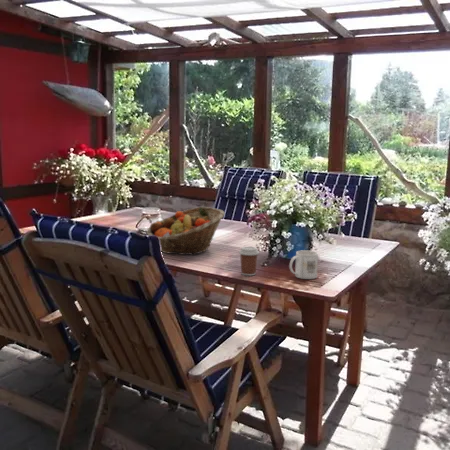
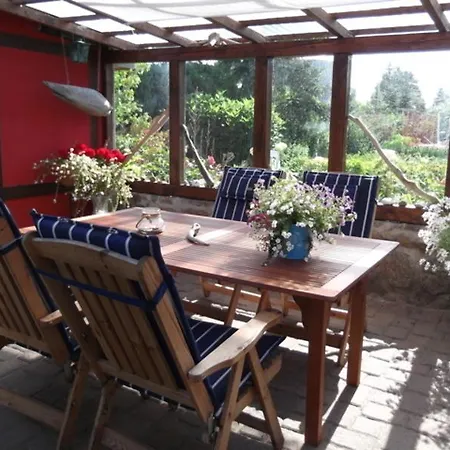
- fruit basket [146,206,226,256]
- coffee cup [238,246,260,277]
- mug [288,249,319,280]
